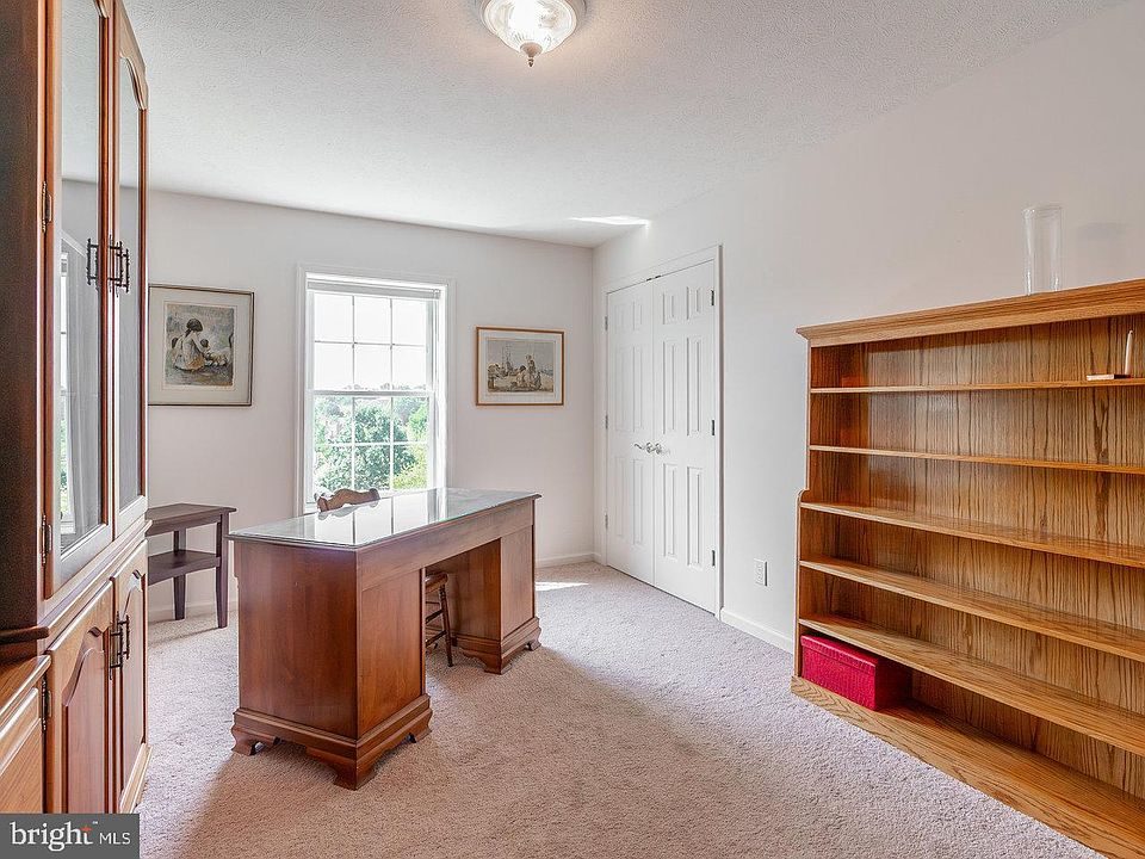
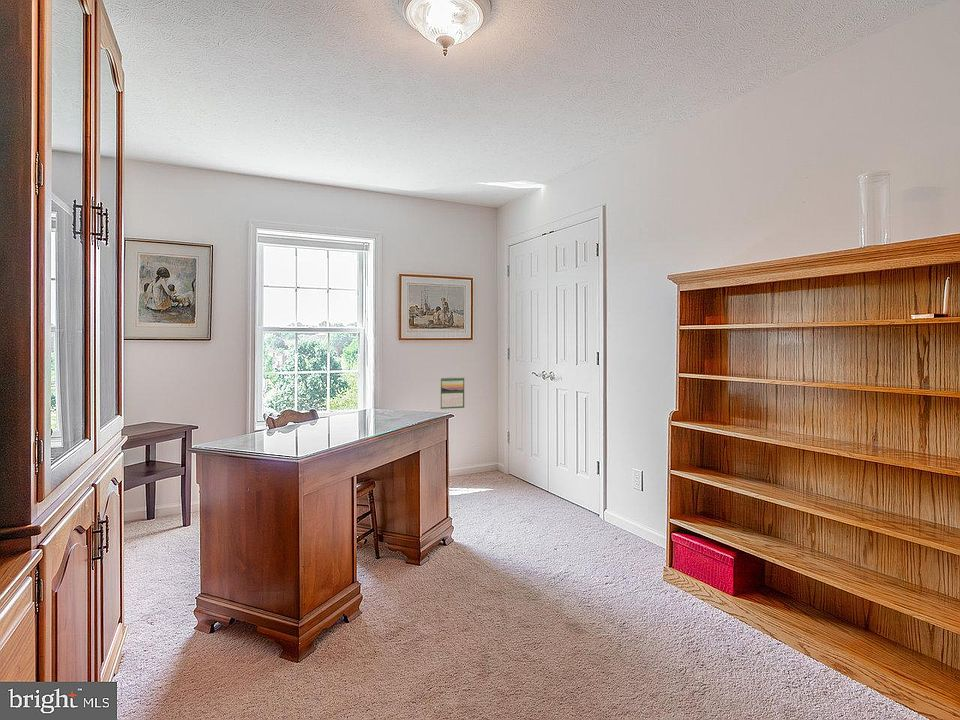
+ calendar [439,376,465,410]
